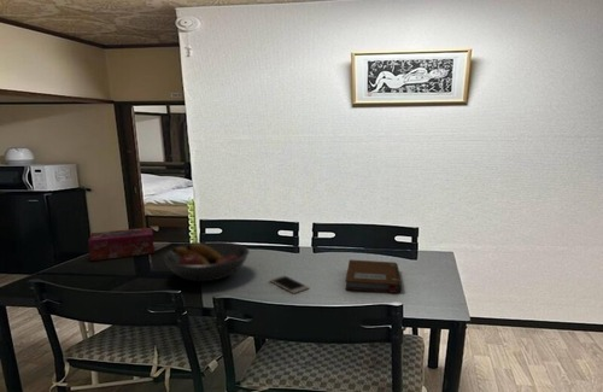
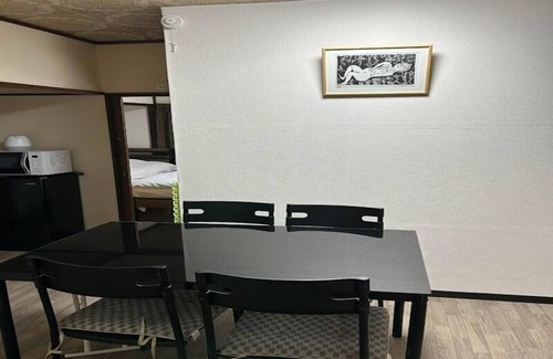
- cell phone [268,274,311,296]
- fruit bowl [162,240,251,282]
- tissue box [87,227,156,262]
- notebook [344,258,403,294]
